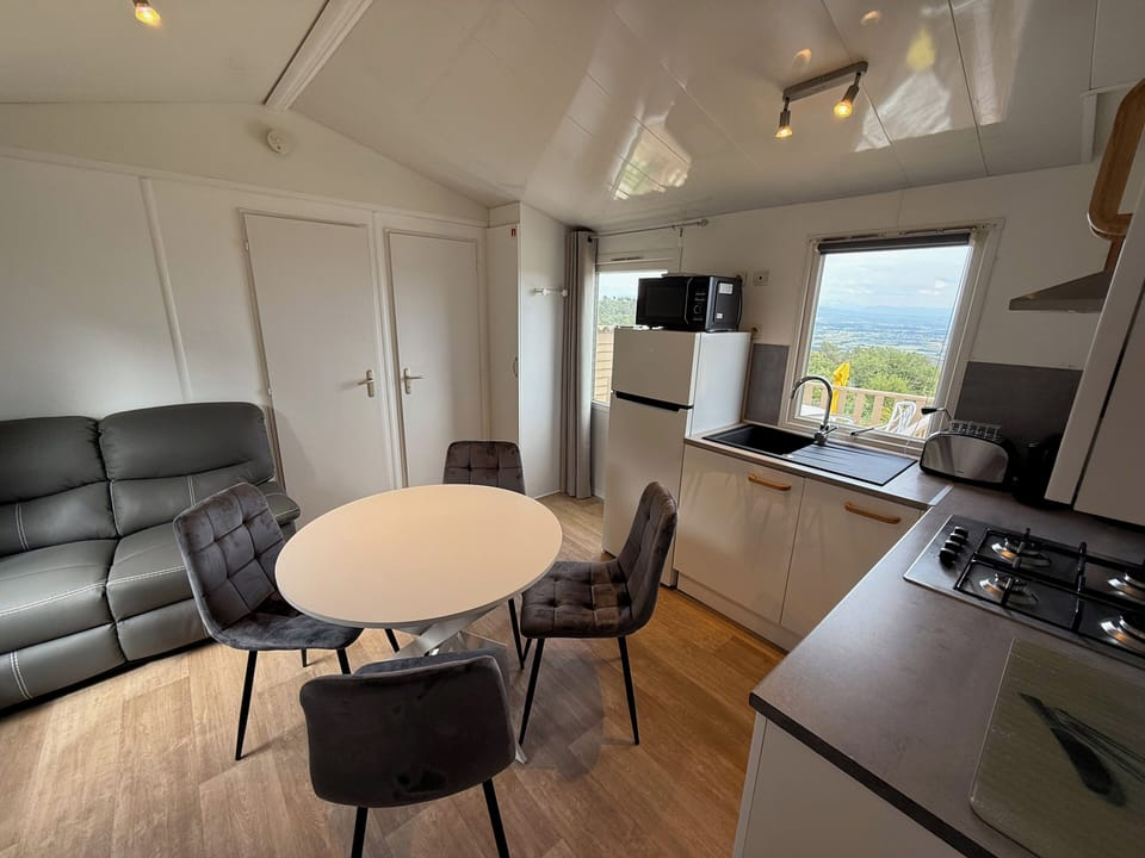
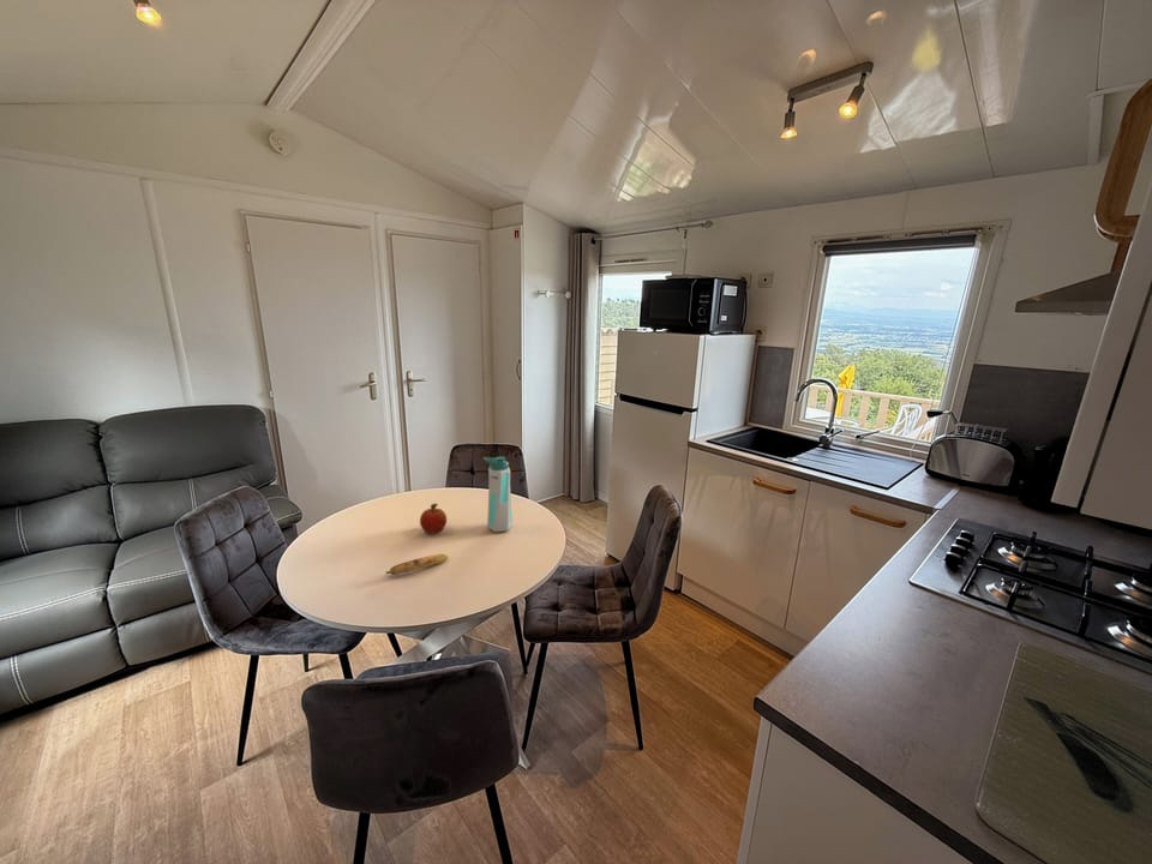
+ fruit [419,503,448,534]
+ banana [385,553,449,576]
+ water bottle [481,456,514,533]
